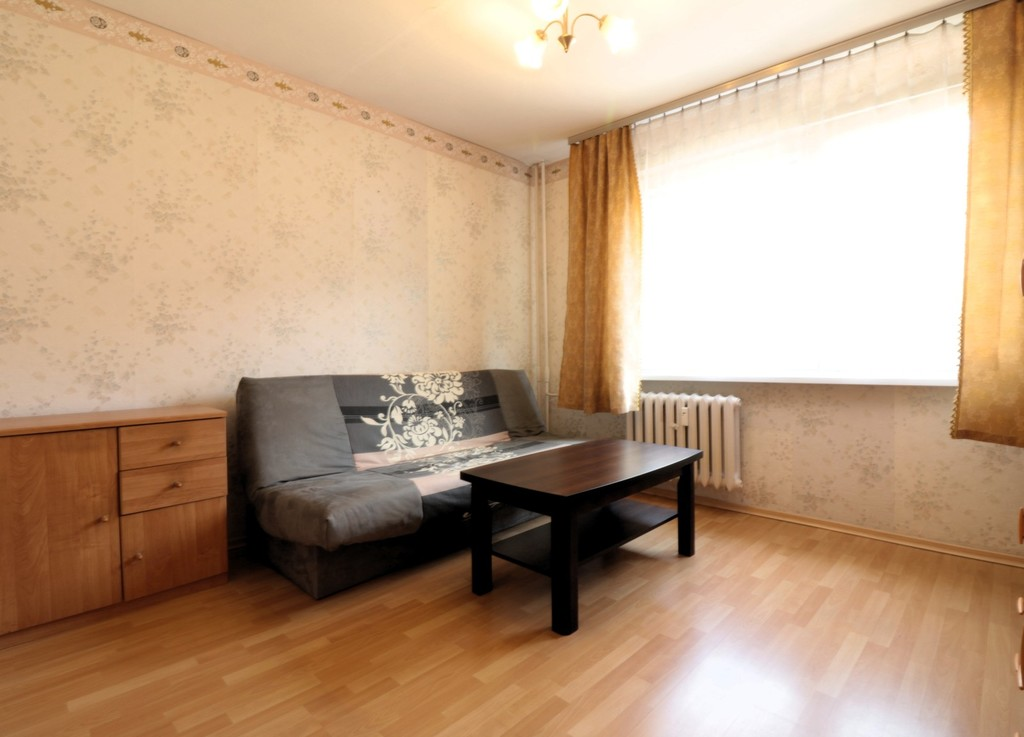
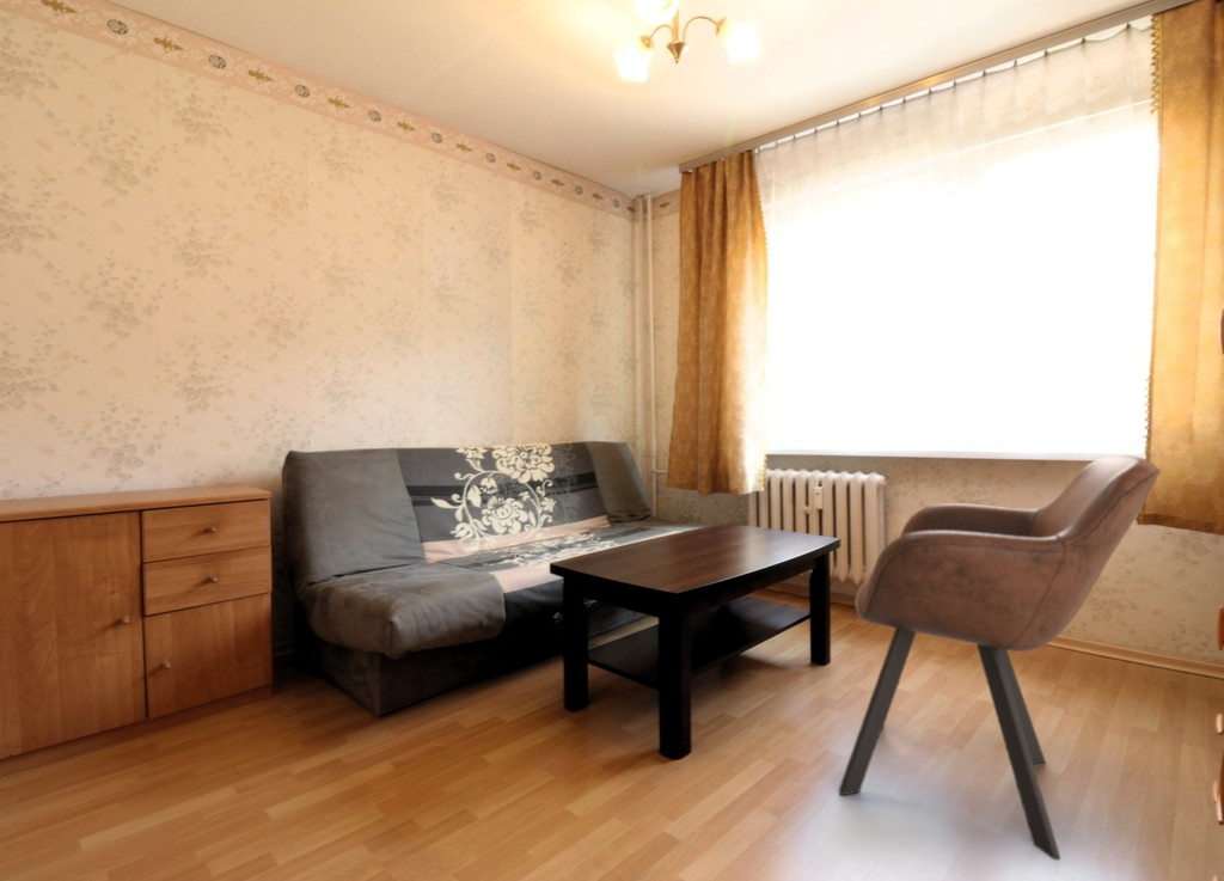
+ armchair [838,454,1163,861]
